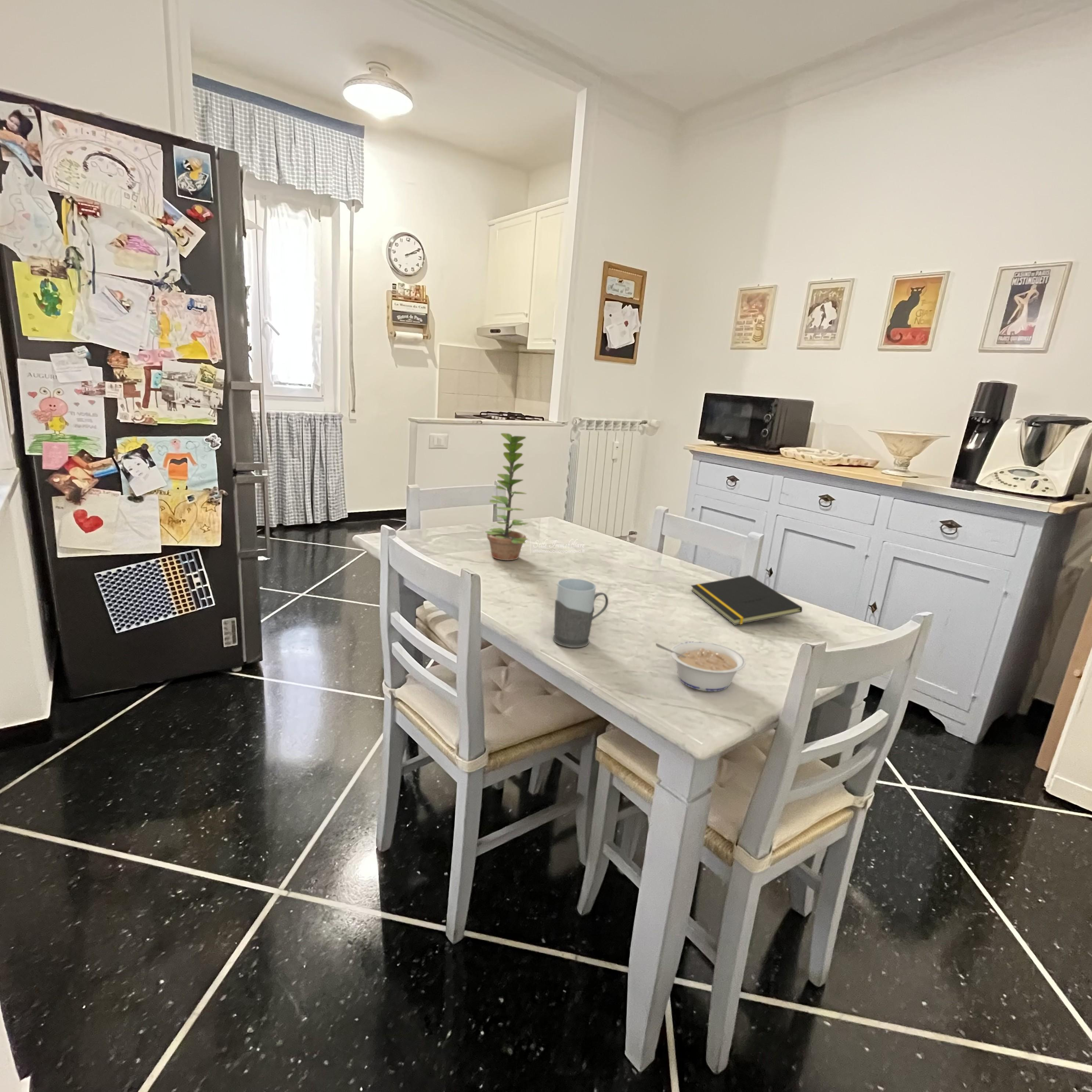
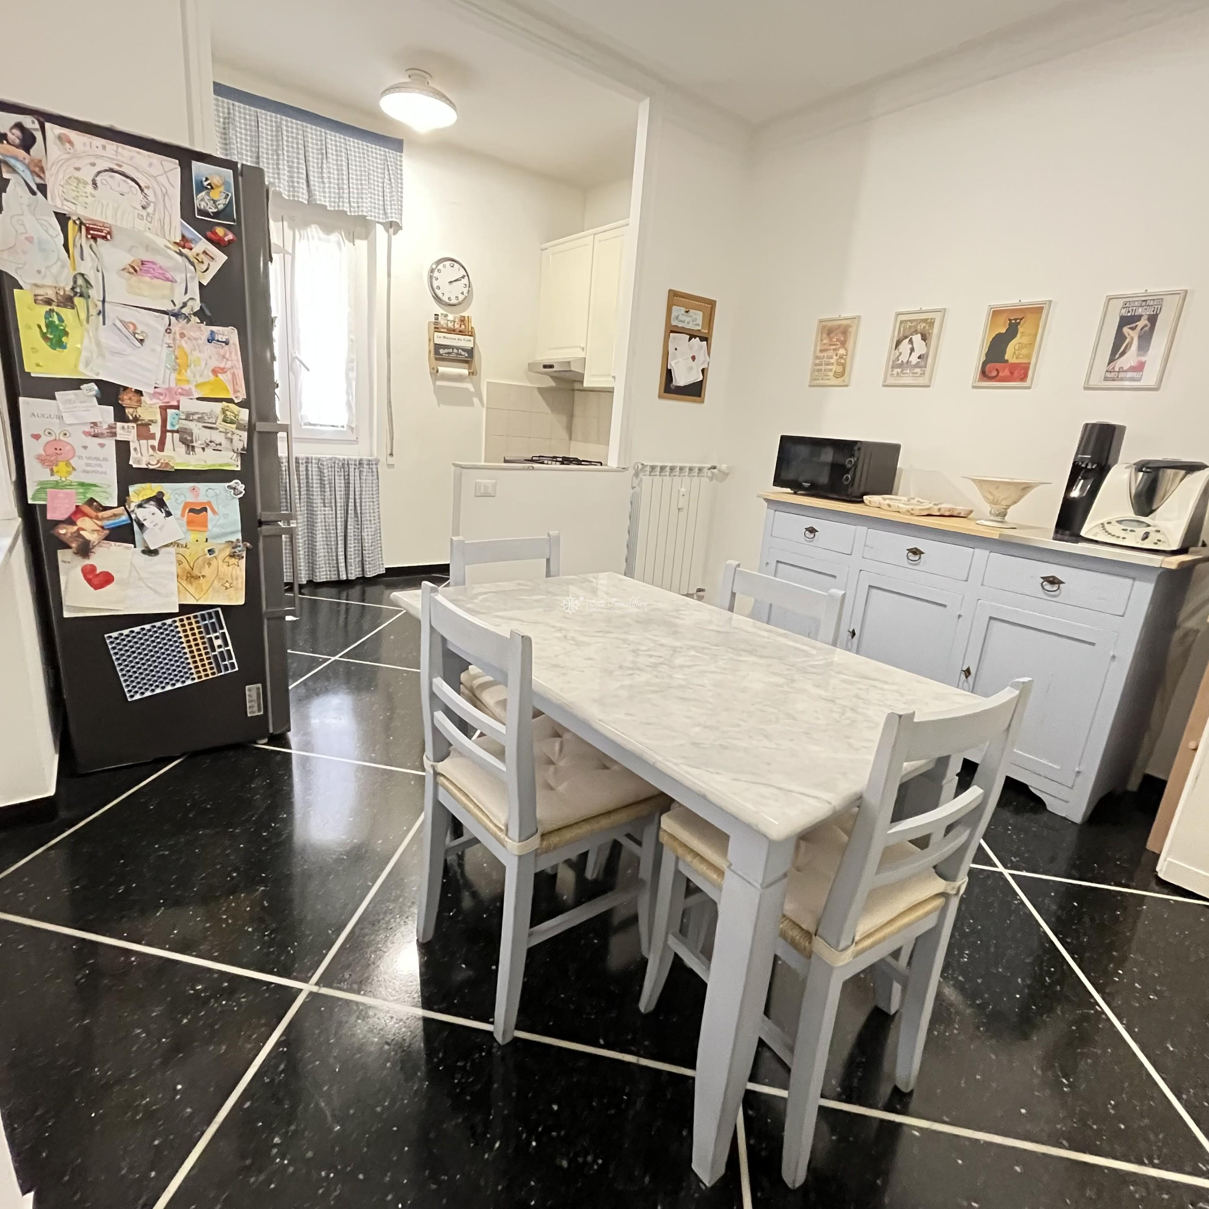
- notepad [691,575,803,626]
- mug [553,578,609,648]
- legume [655,641,746,692]
- plant [484,433,529,561]
